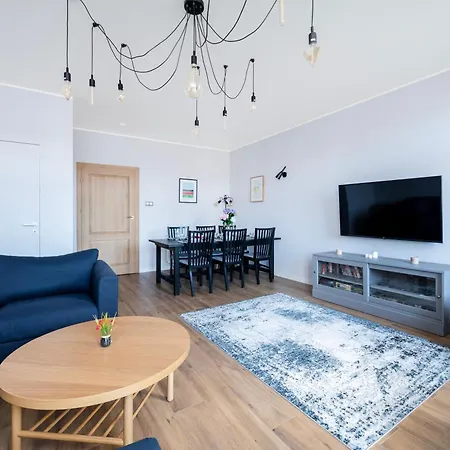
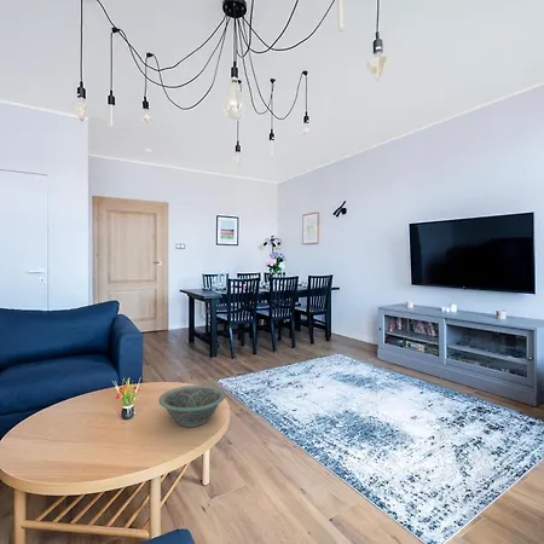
+ decorative bowl [157,384,226,428]
